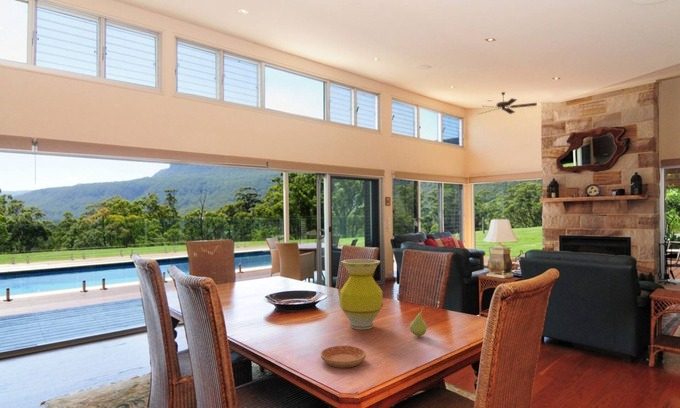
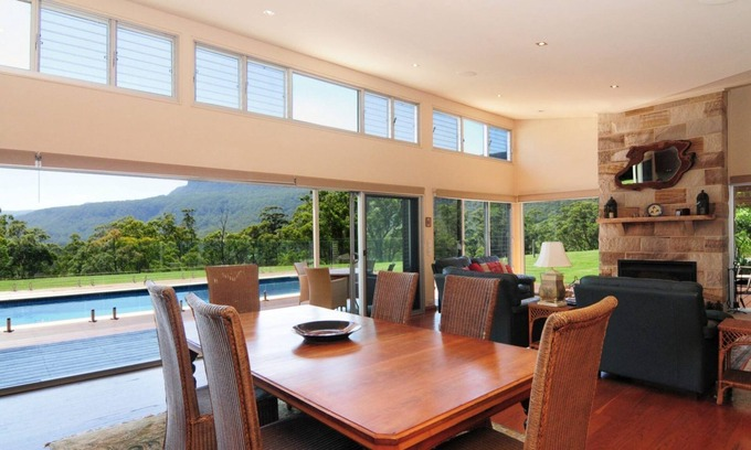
- fruit [409,306,427,337]
- vase [339,258,384,331]
- ceiling fan [478,91,538,115]
- saucer [320,345,367,369]
